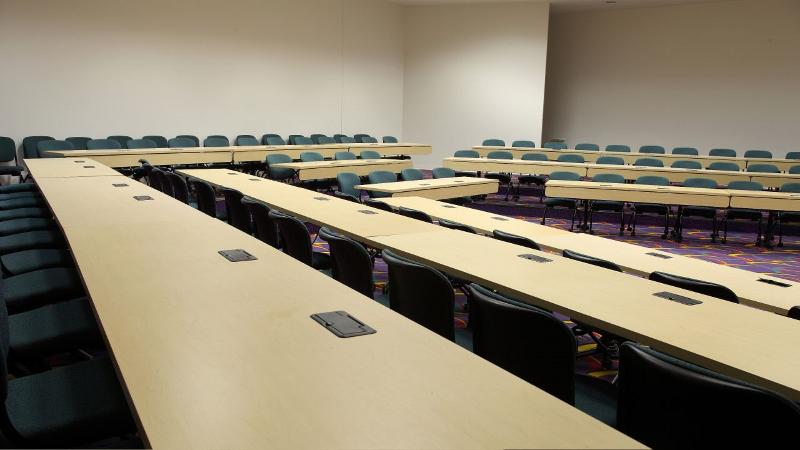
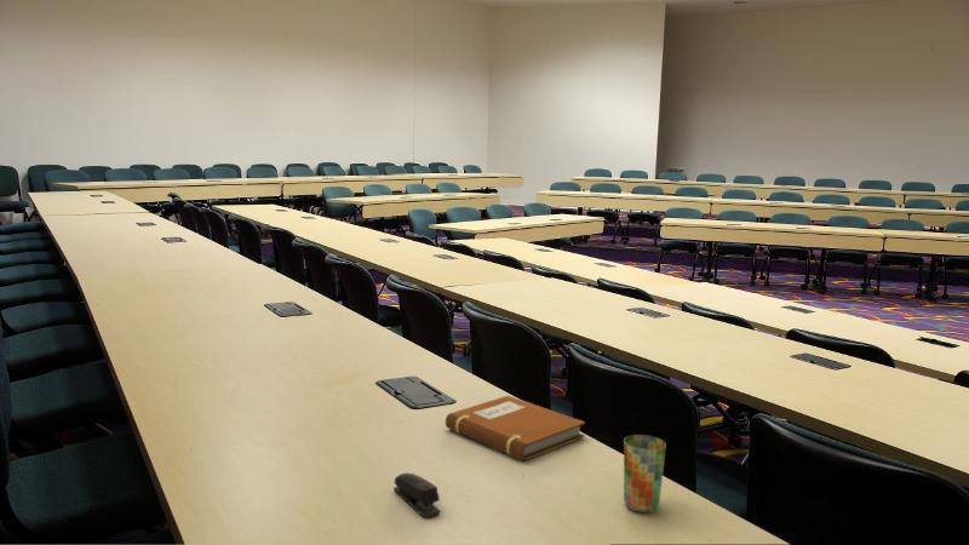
+ notebook [445,395,586,461]
+ cup [623,434,667,514]
+ stapler [392,472,441,518]
